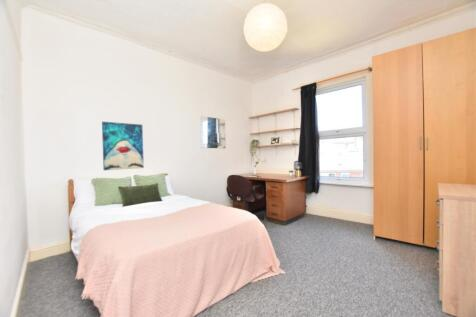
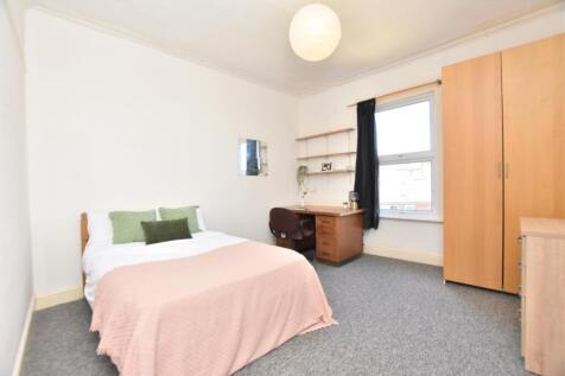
- wall art [101,121,145,171]
